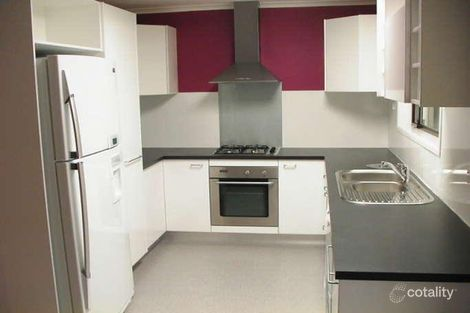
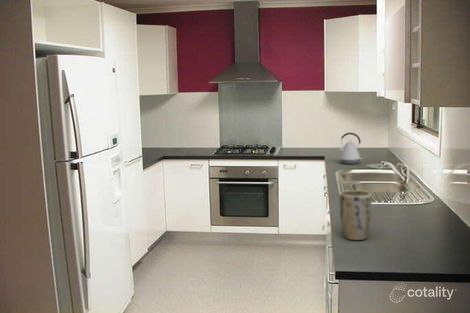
+ kettle [337,132,363,165]
+ plant pot [339,189,373,241]
